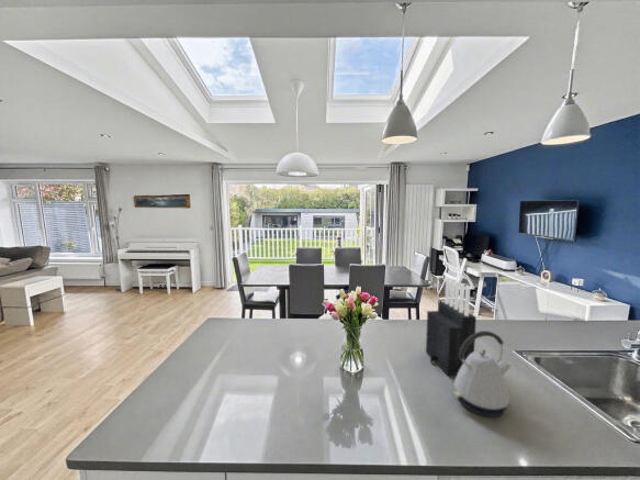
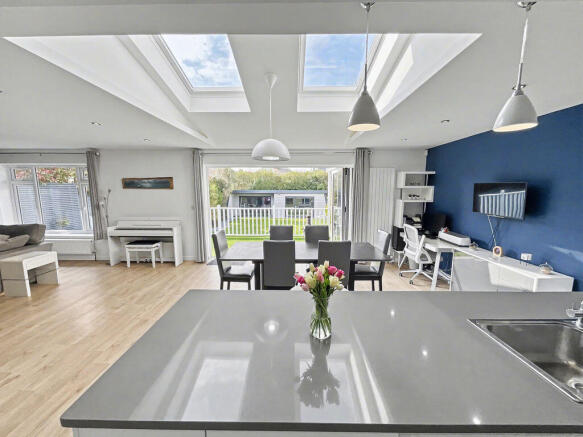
- knife block [425,276,478,377]
- kettle [452,330,513,417]
